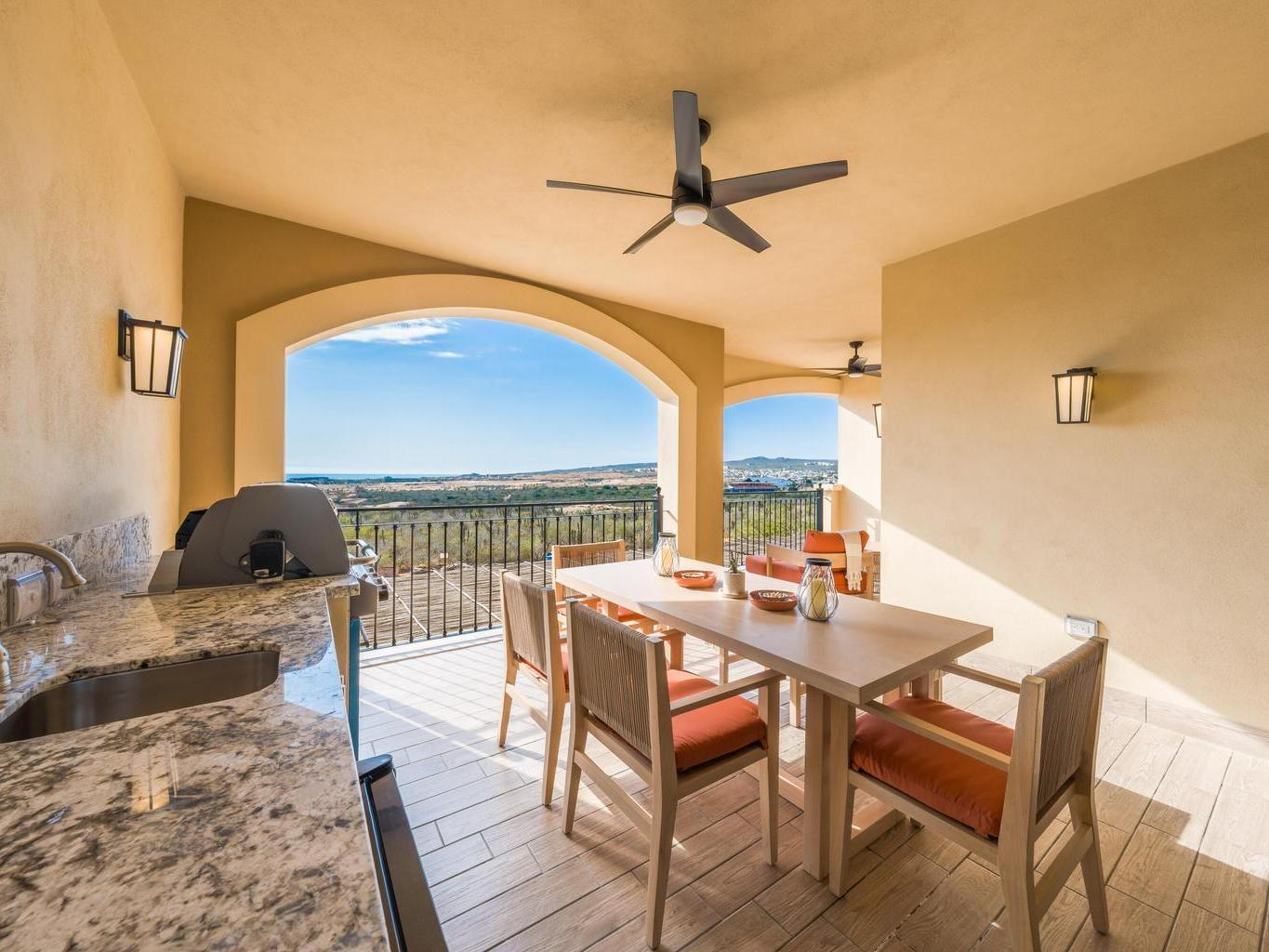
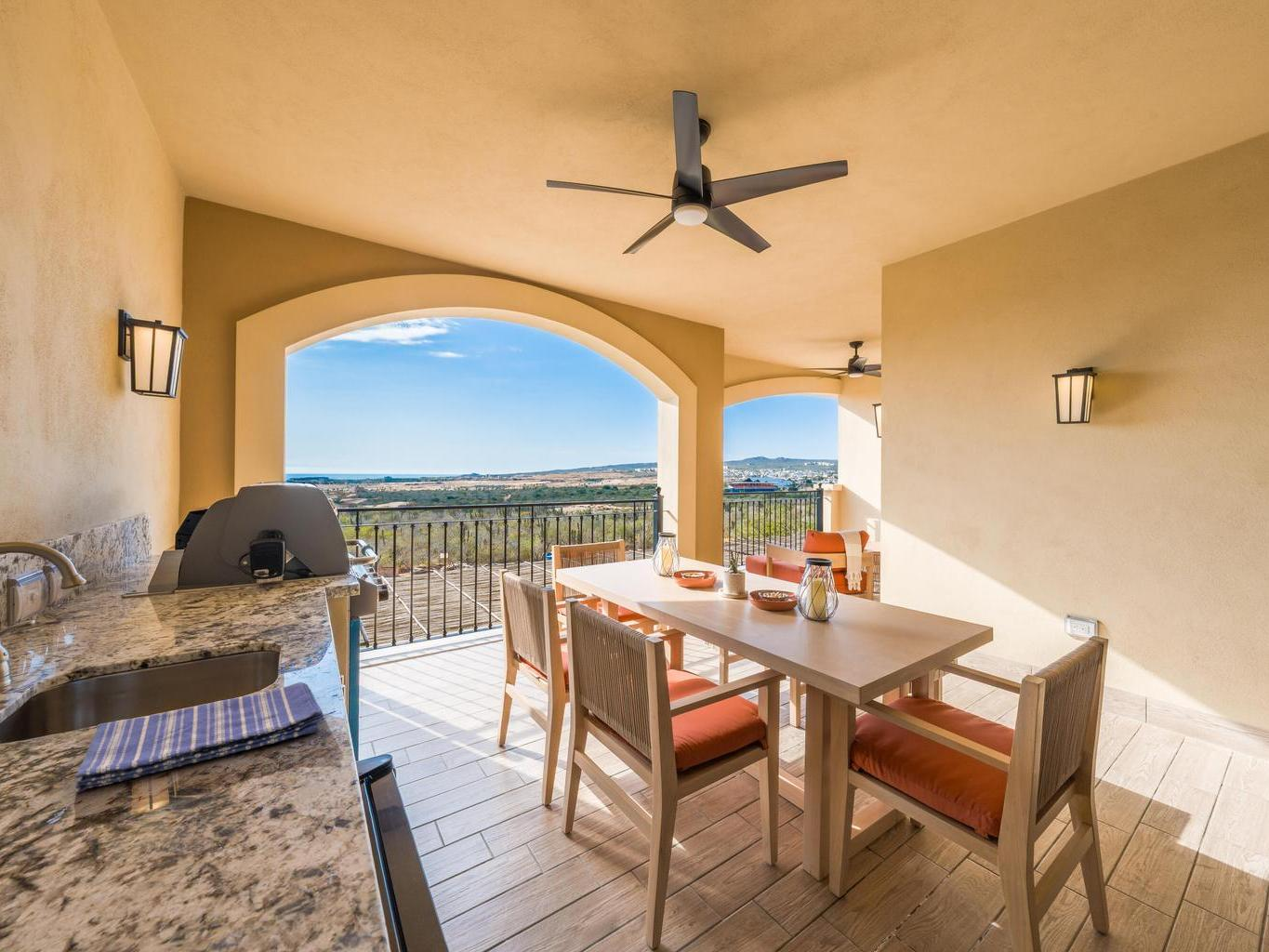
+ dish towel [74,681,324,793]
